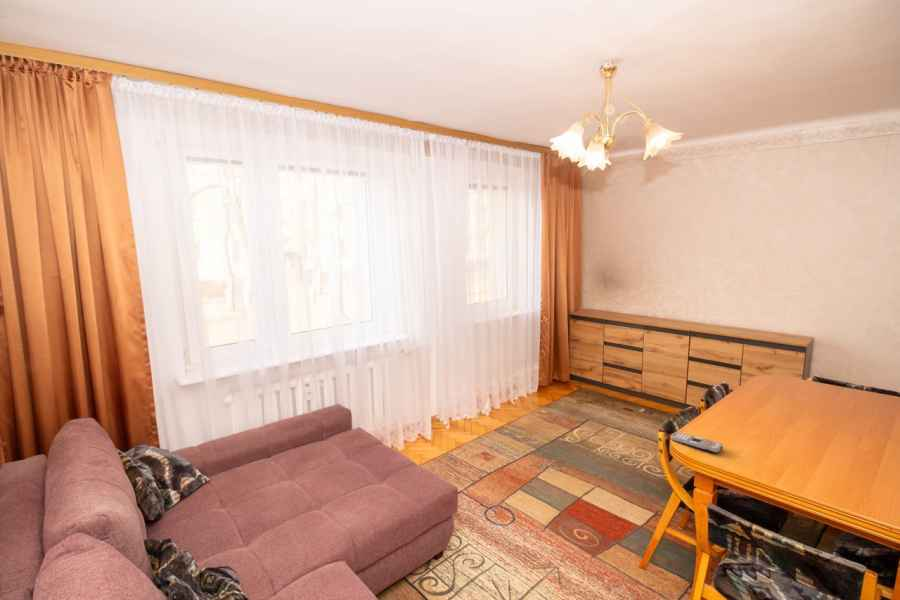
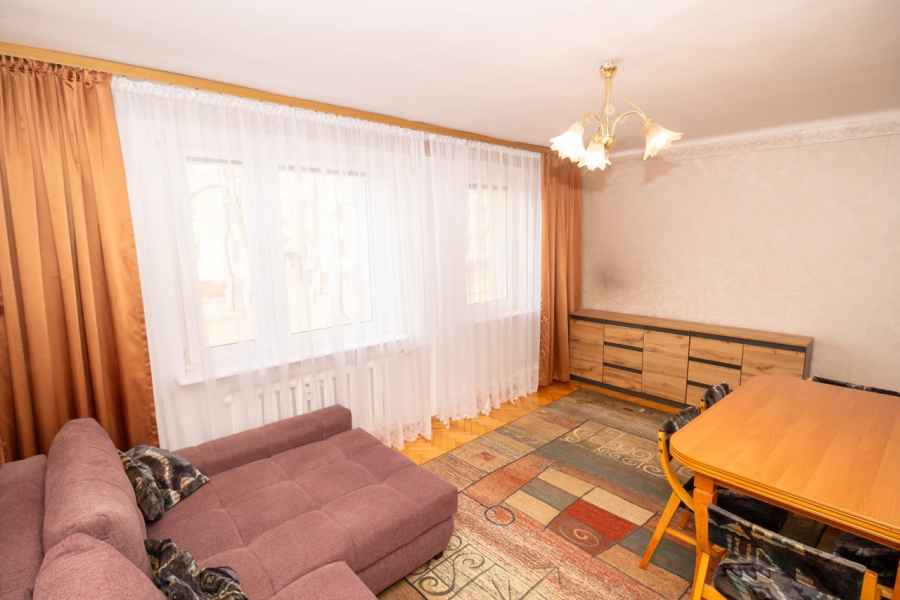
- remote control [670,432,724,454]
